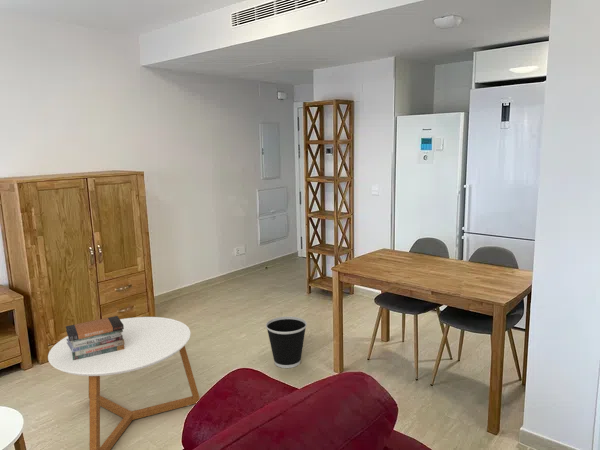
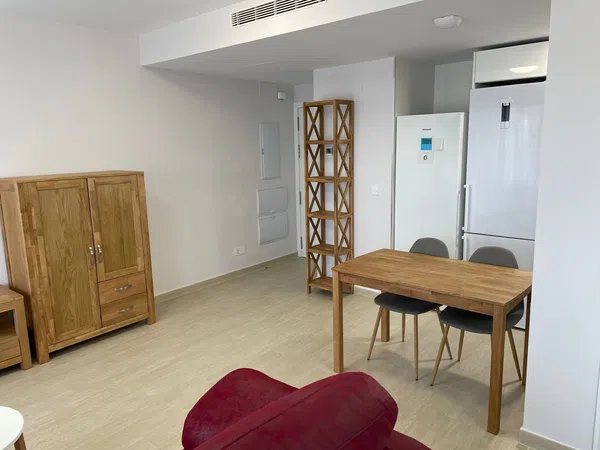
- coffee table [47,316,201,450]
- wastebasket [265,316,308,369]
- book stack [65,315,125,360]
